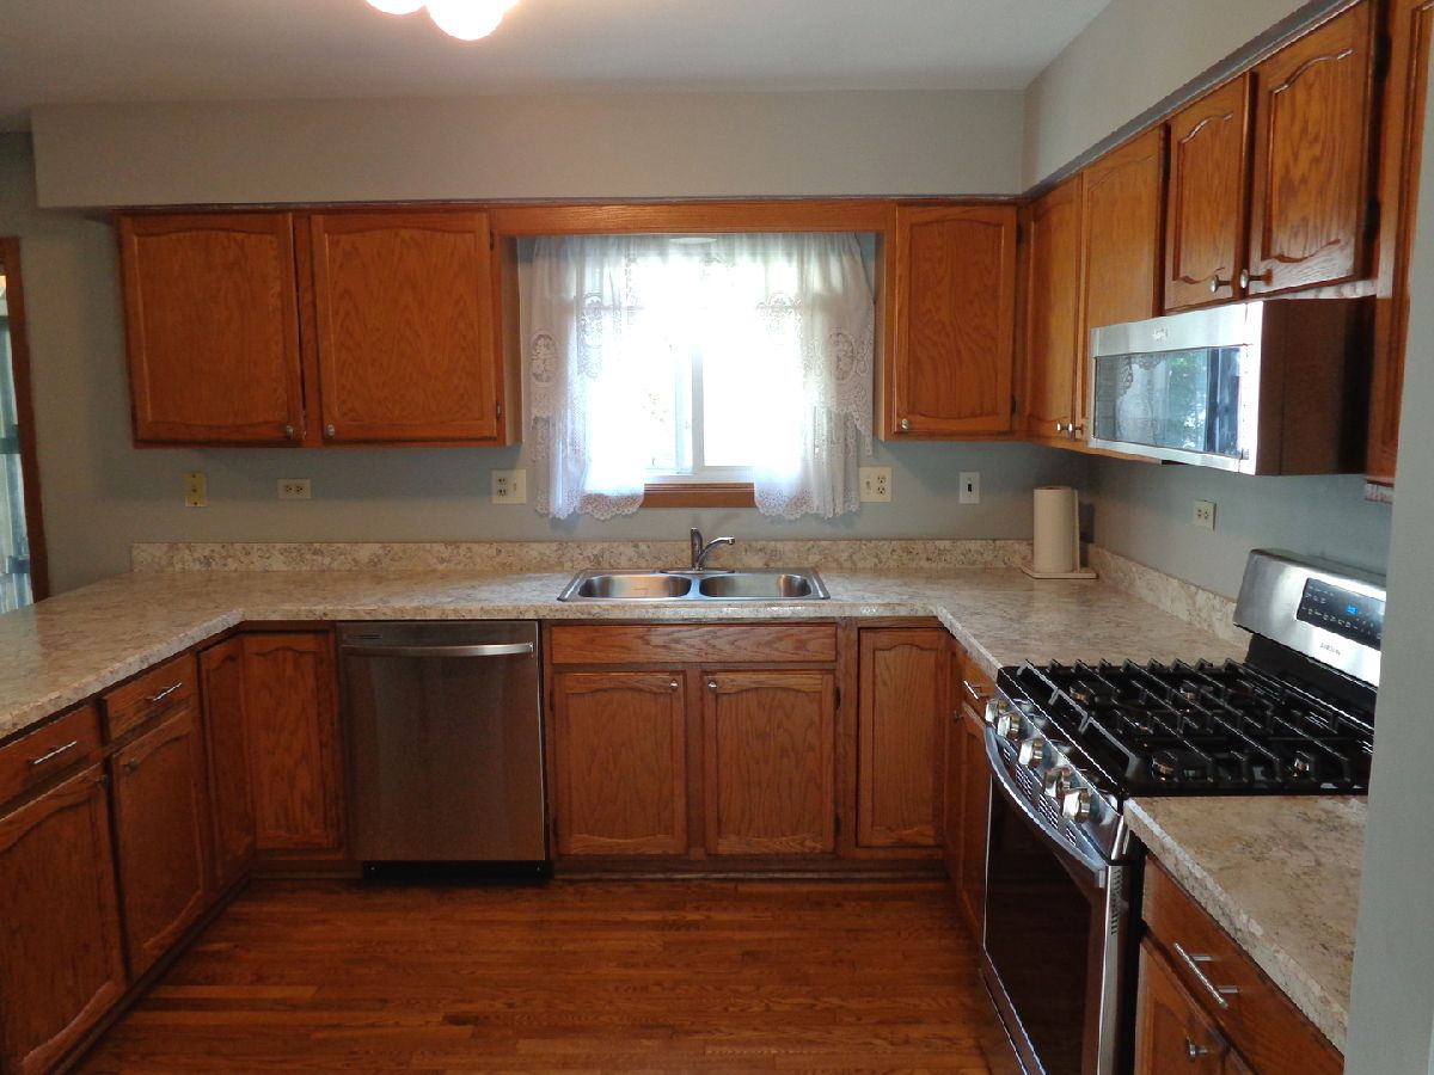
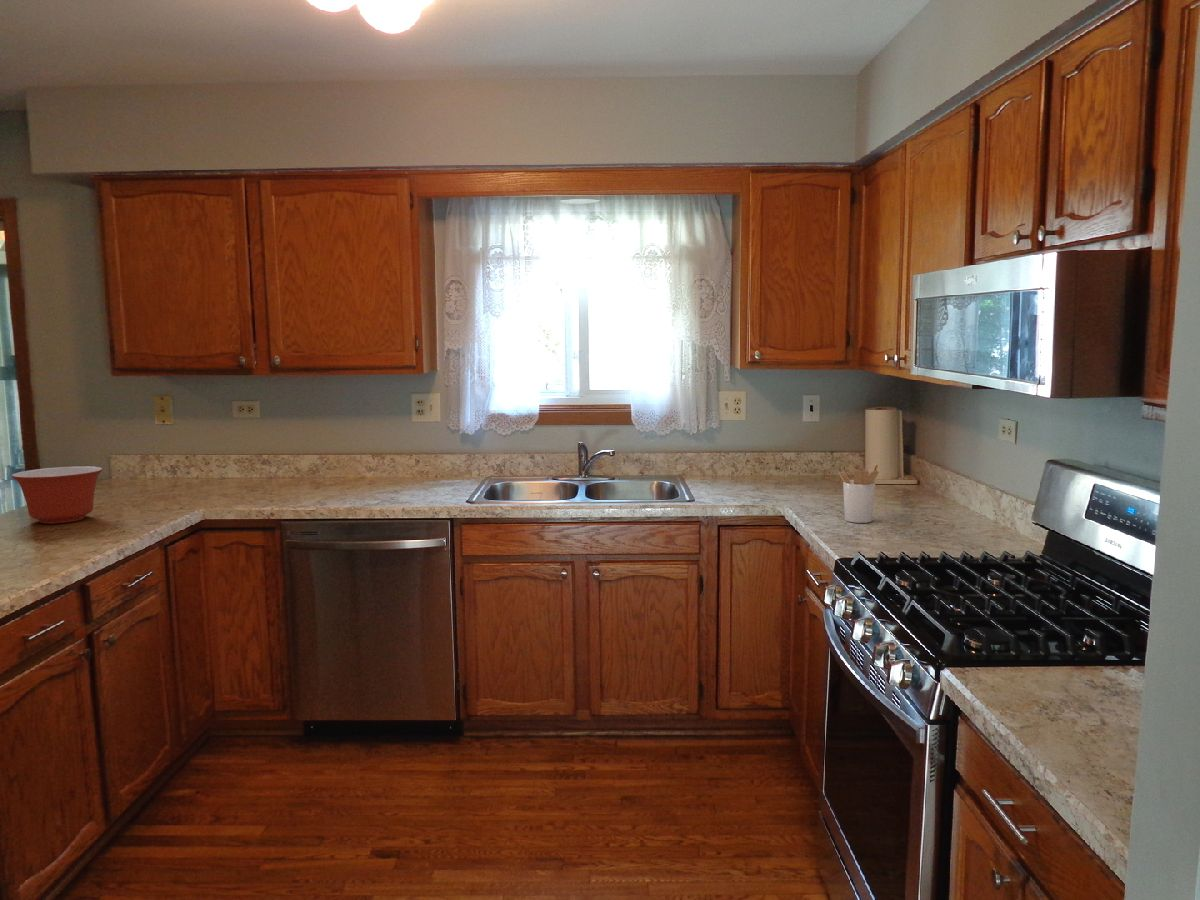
+ utensil holder [837,463,880,524]
+ mixing bowl [10,465,104,525]
